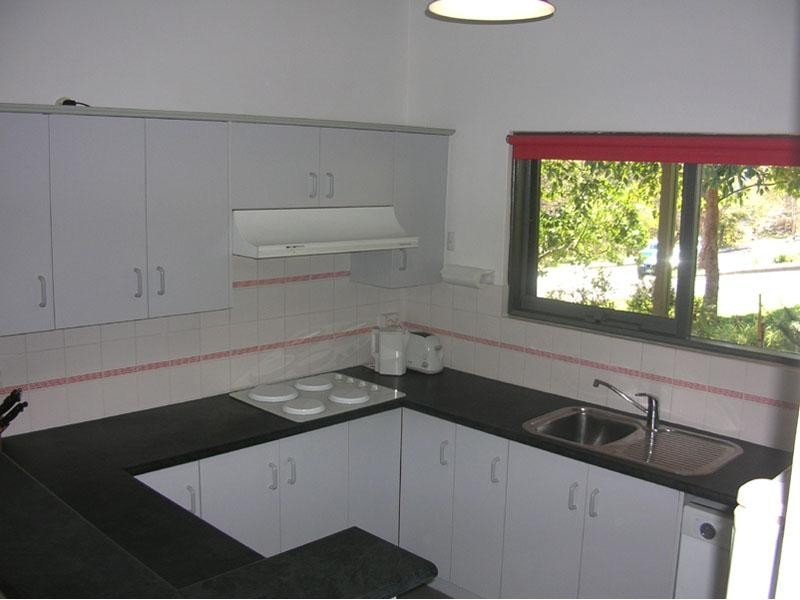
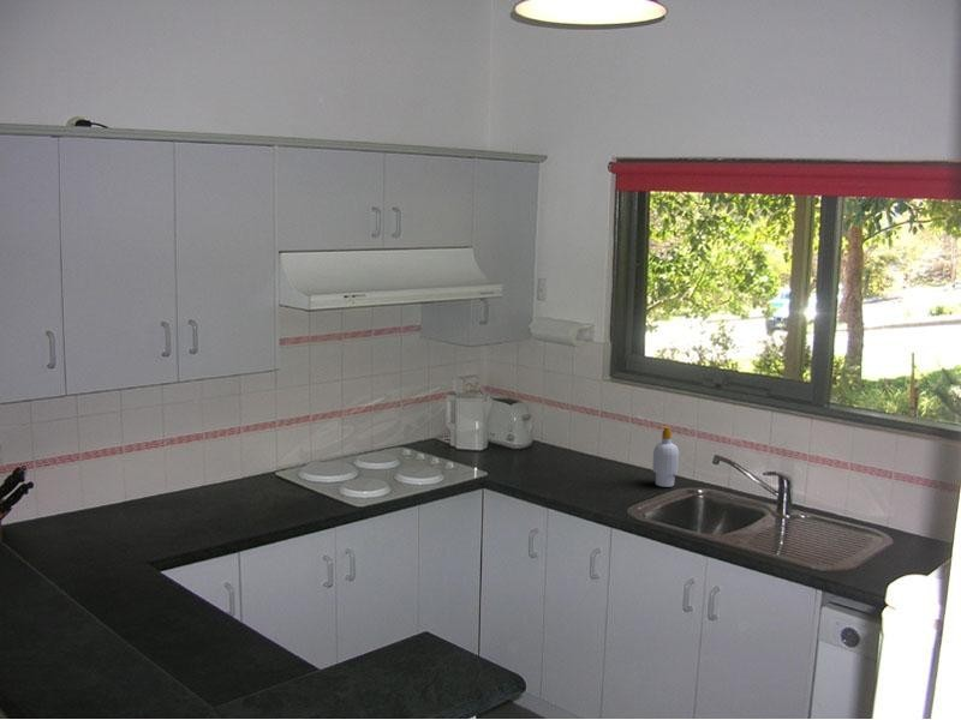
+ soap bottle [651,425,680,488]
